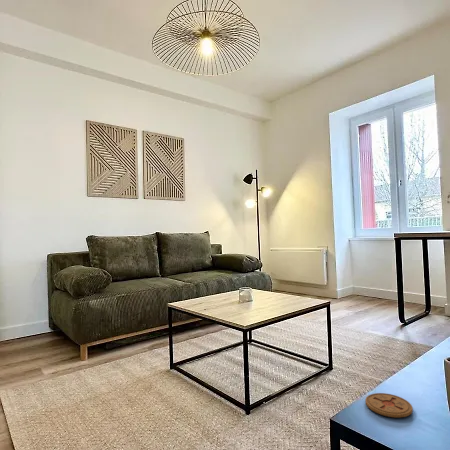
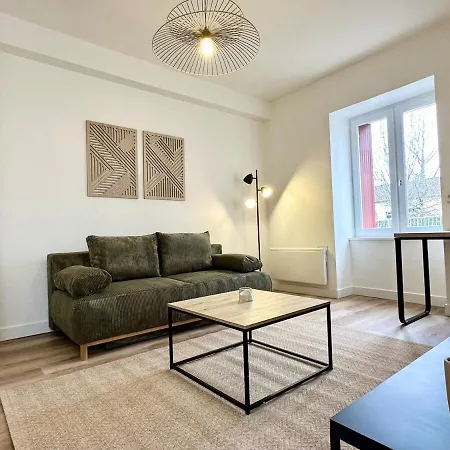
- coaster [364,392,414,418]
